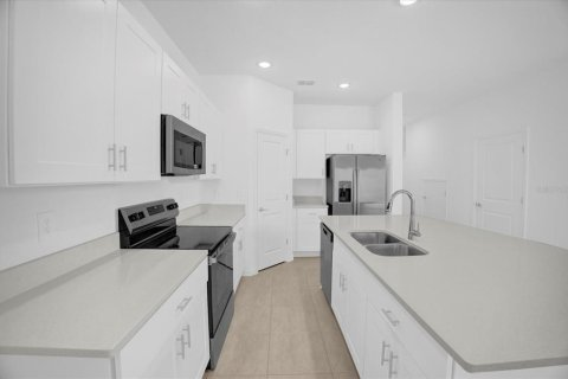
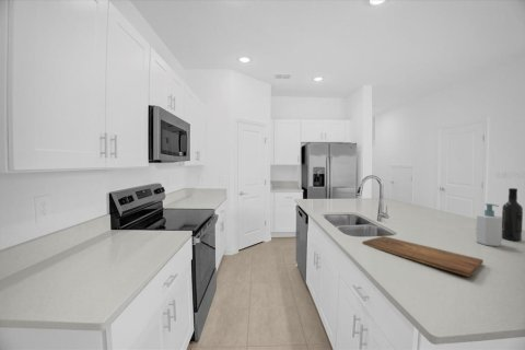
+ soap bottle [475,202,502,247]
+ wine bottle [501,187,524,242]
+ cutting board [361,235,485,278]
